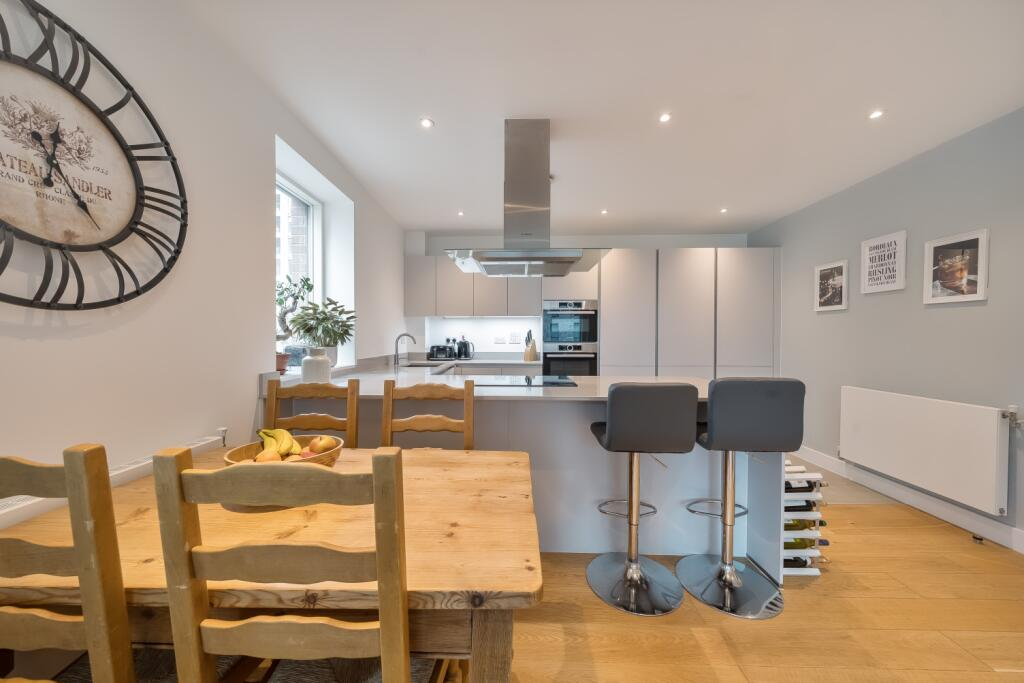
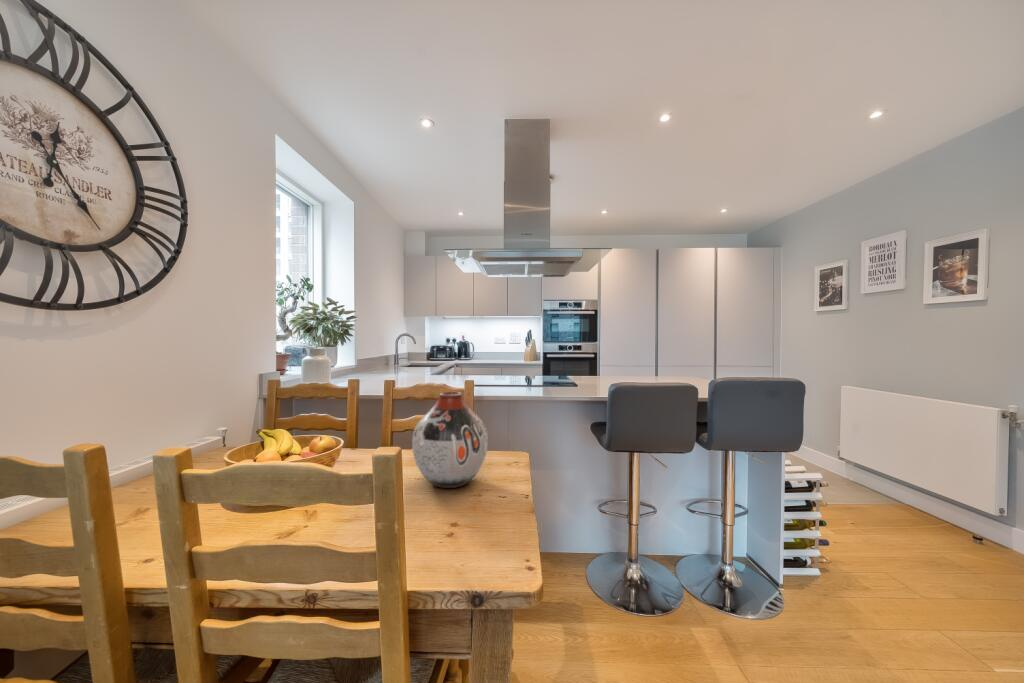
+ vase [411,391,489,489]
